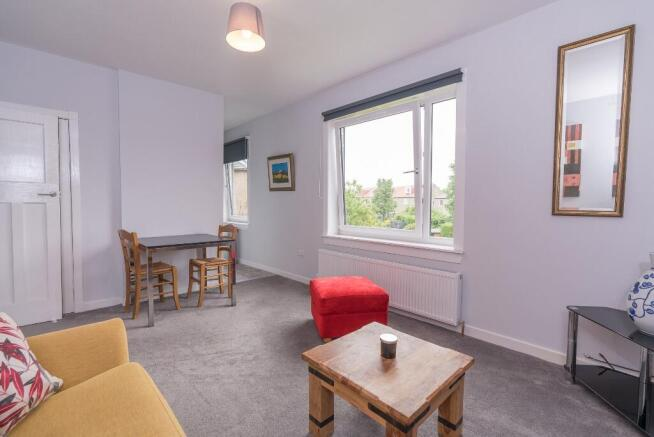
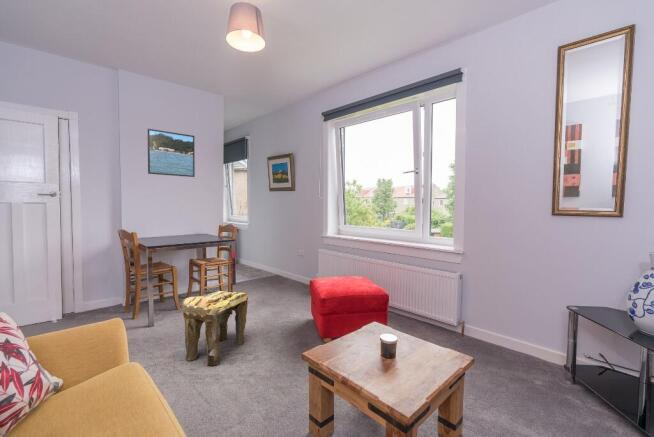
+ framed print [147,128,196,178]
+ stool [181,290,249,367]
